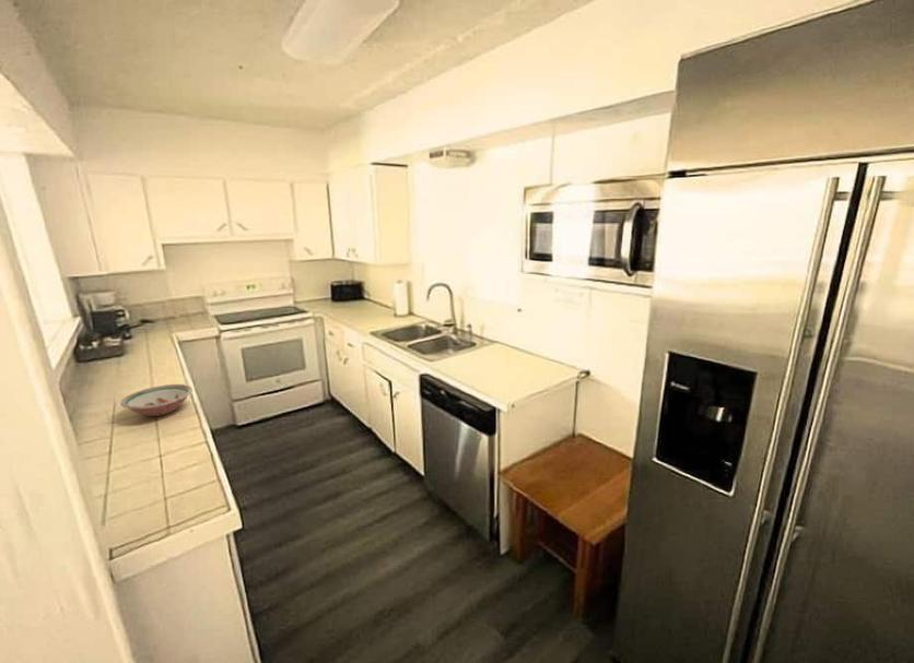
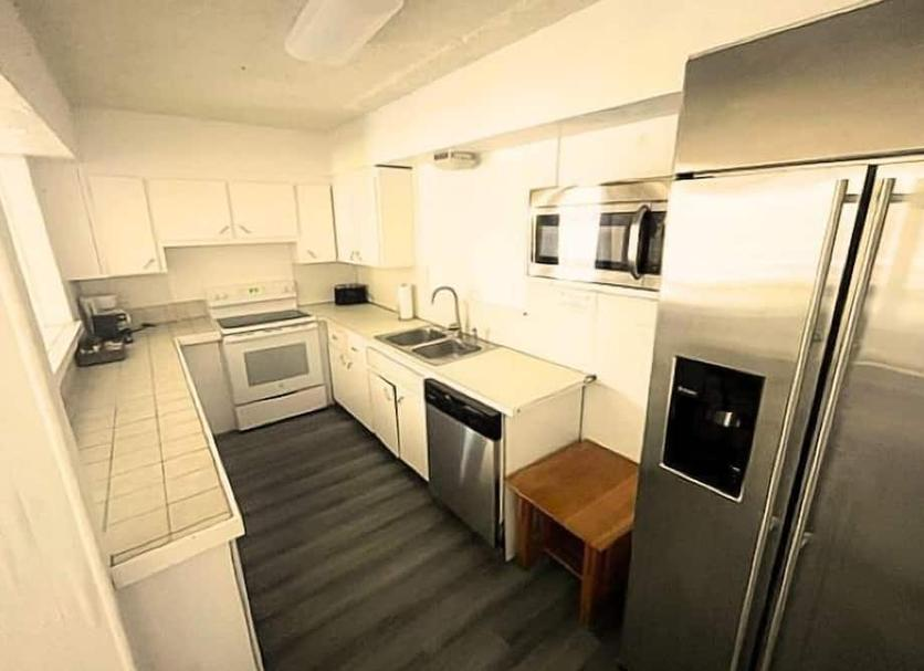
- bowl [119,383,194,417]
